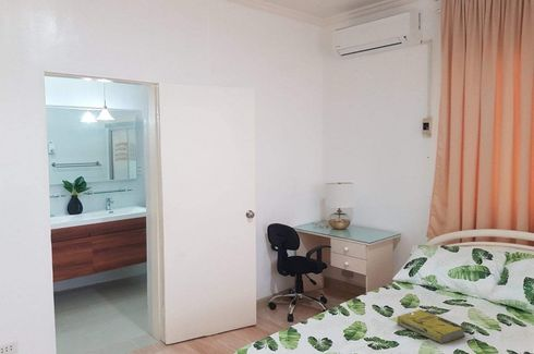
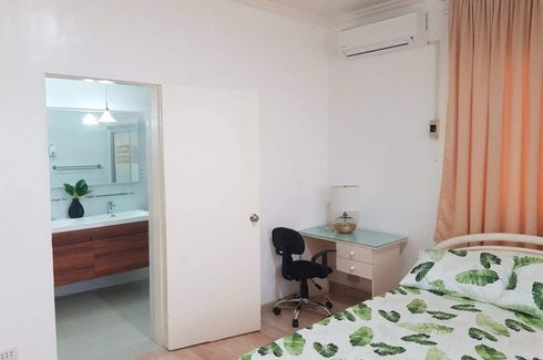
- book [396,308,466,344]
